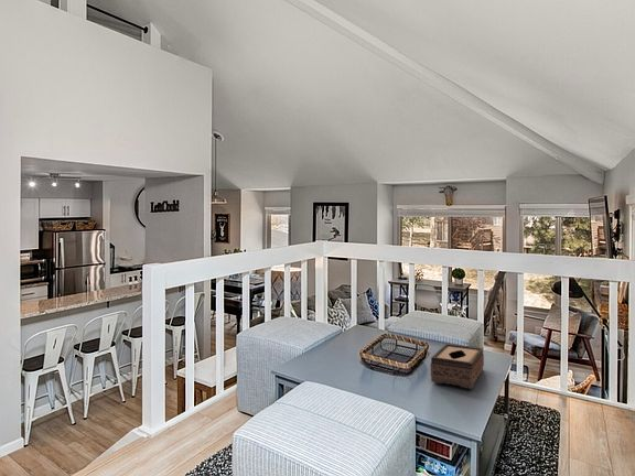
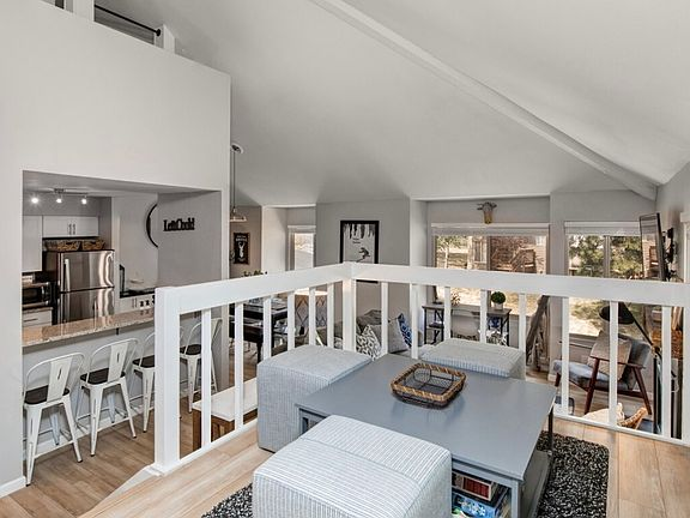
- tissue box [430,343,485,390]
